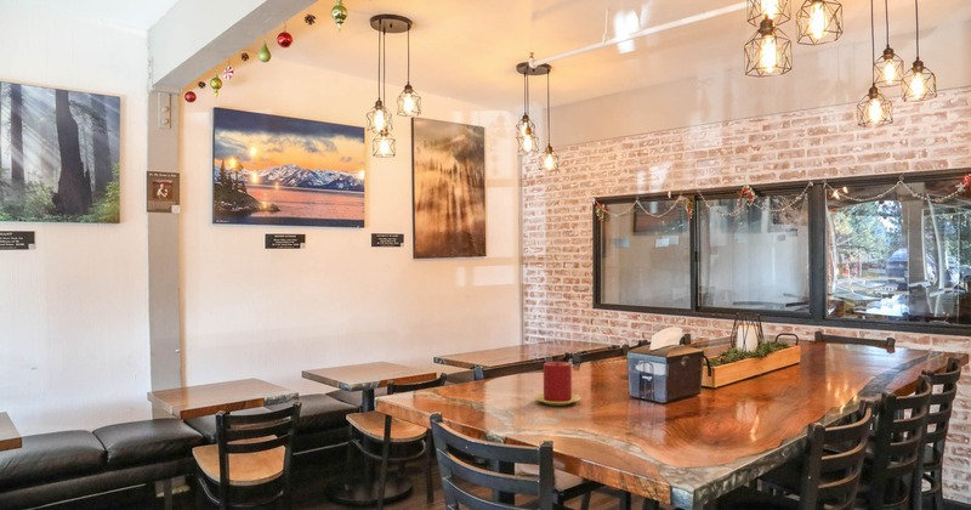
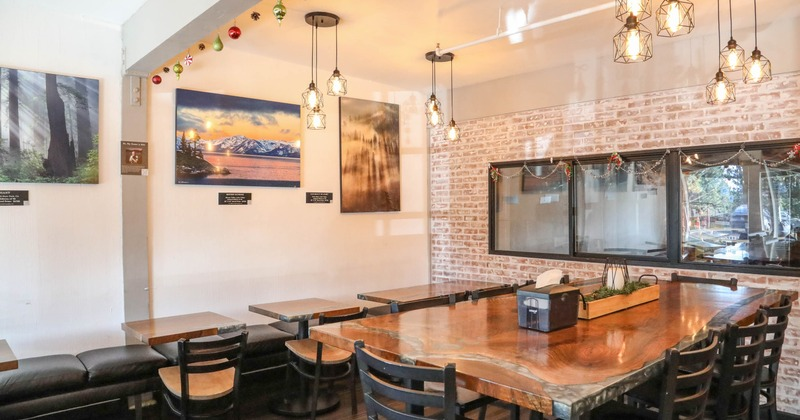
- candle [533,361,583,407]
